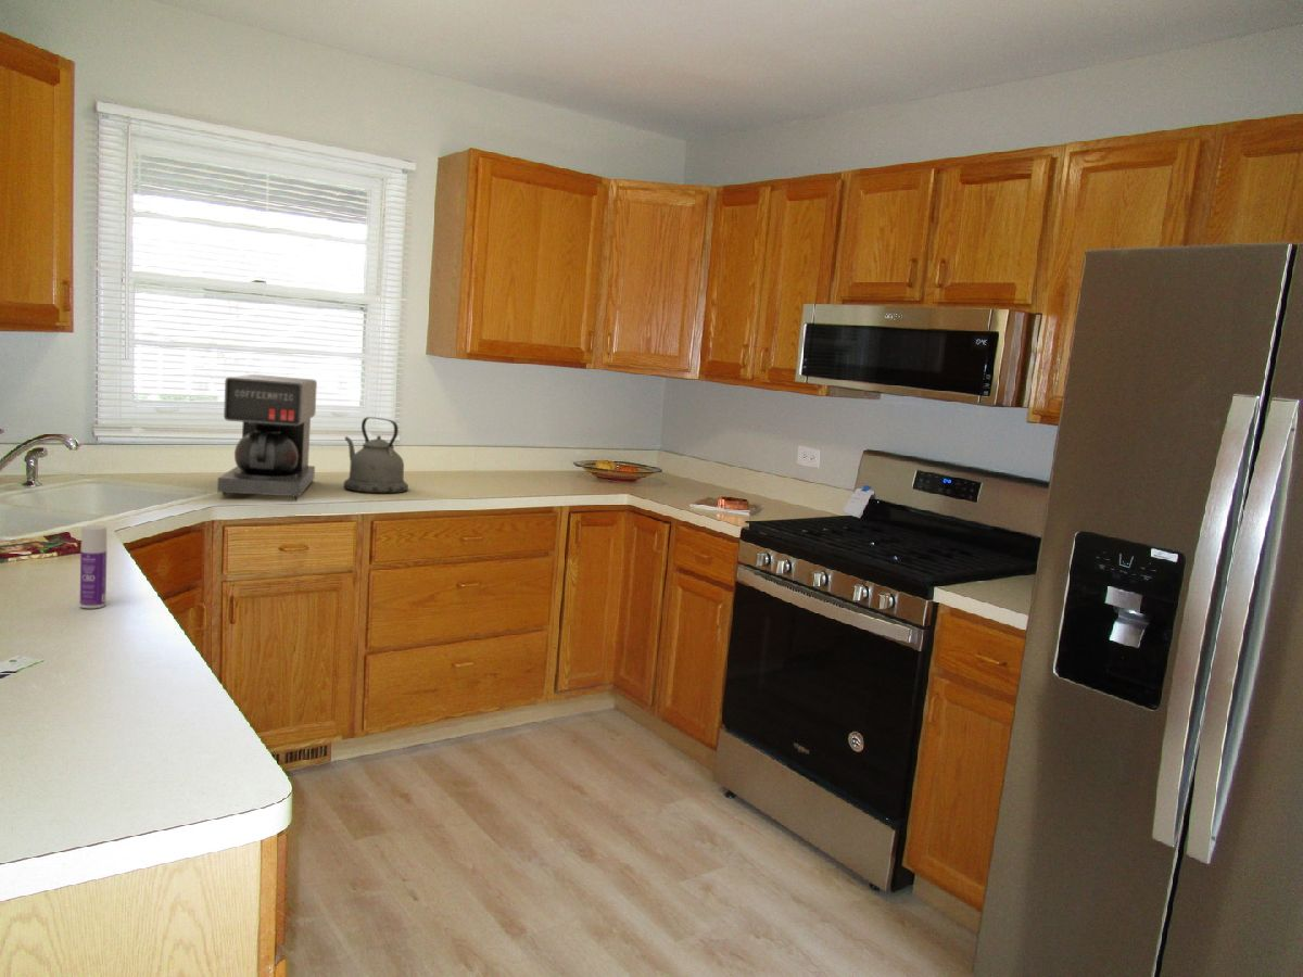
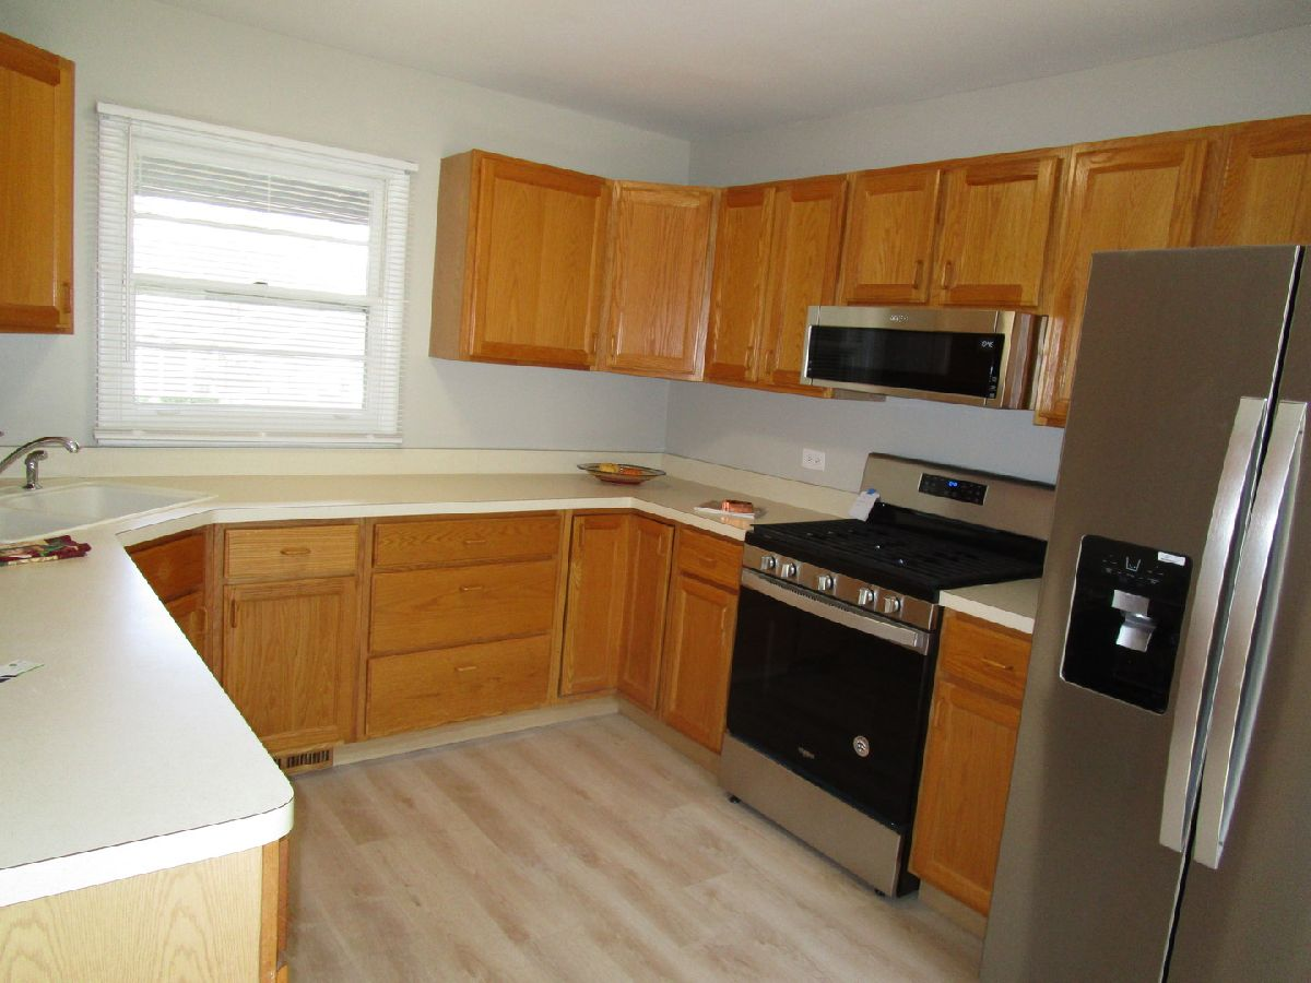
- kettle [342,416,409,494]
- coffee maker [216,373,318,500]
- bottle [79,524,107,609]
